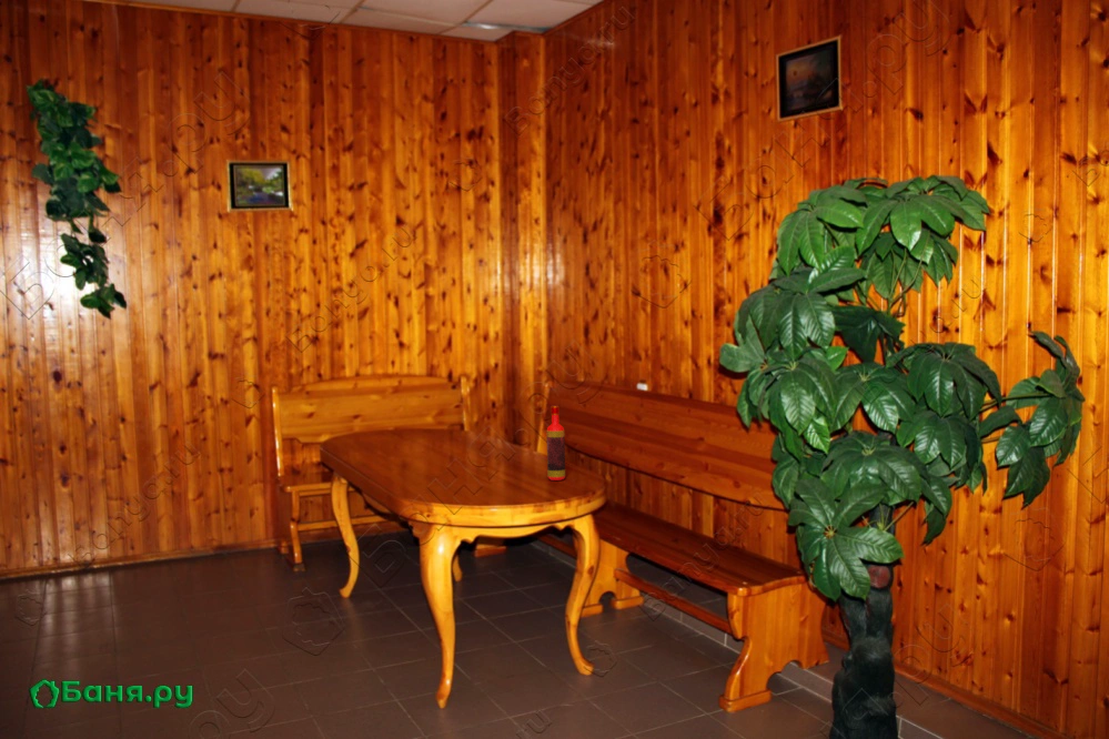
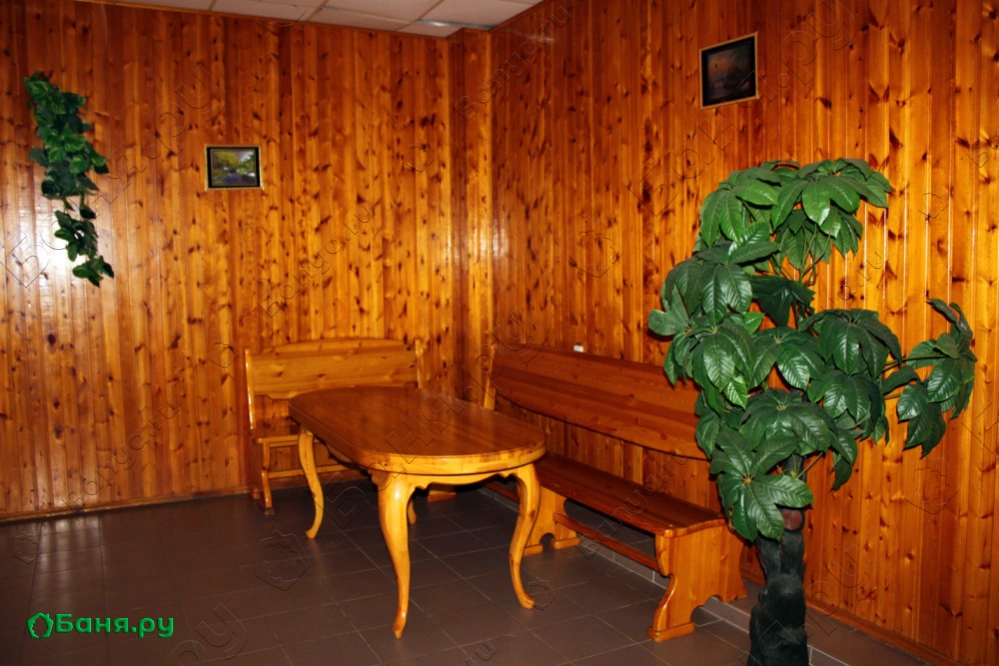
- bottle [546,405,566,482]
